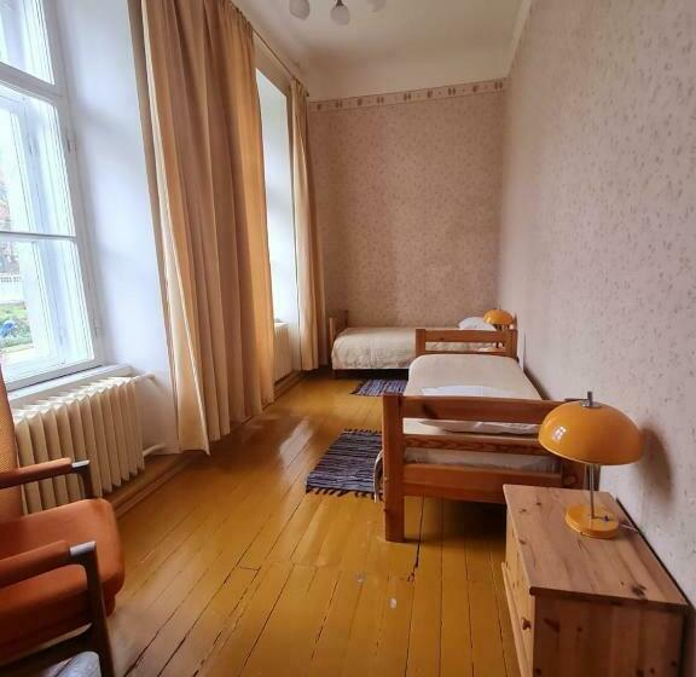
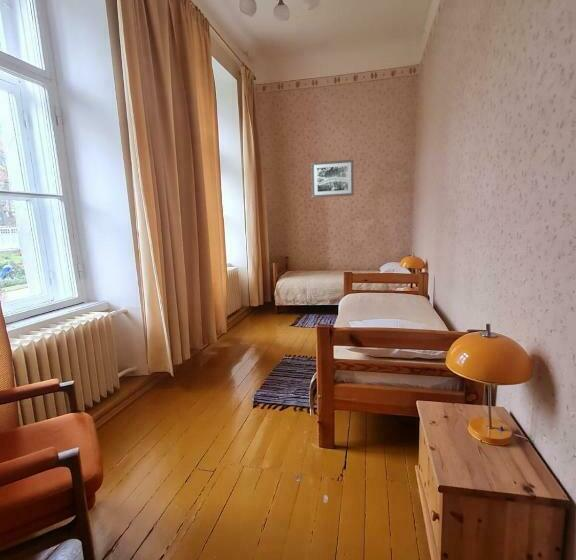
+ wall art [310,159,355,199]
